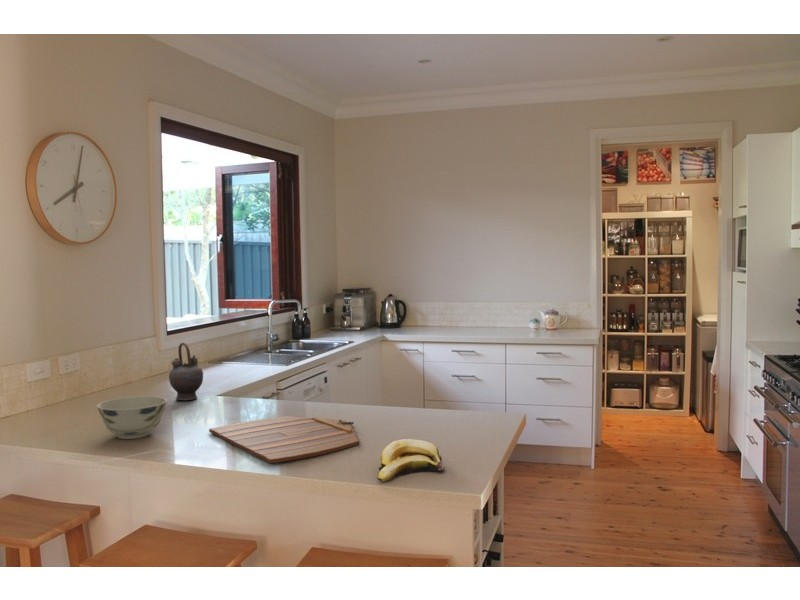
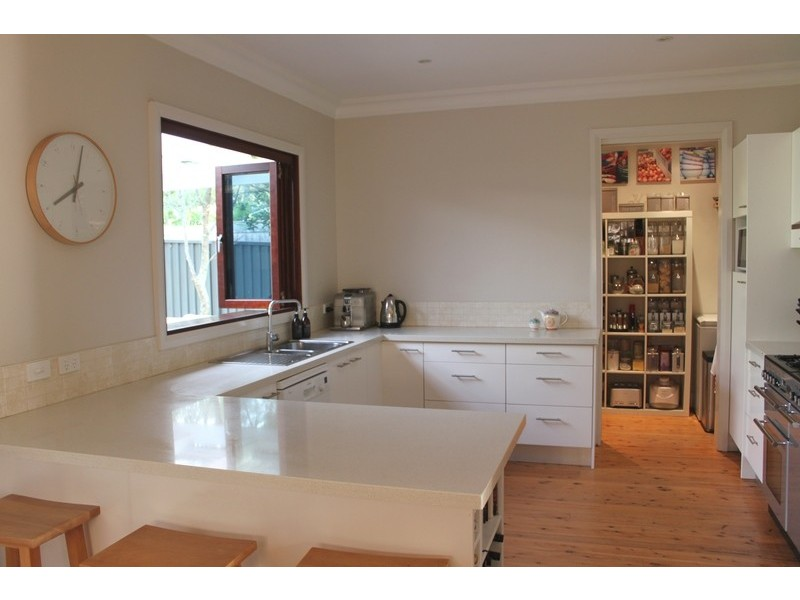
- banana [376,438,445,483]
- cutting board [208,415,360,464]
- teapot [168,342,204,401]
- bowl [96,395,168,440]
